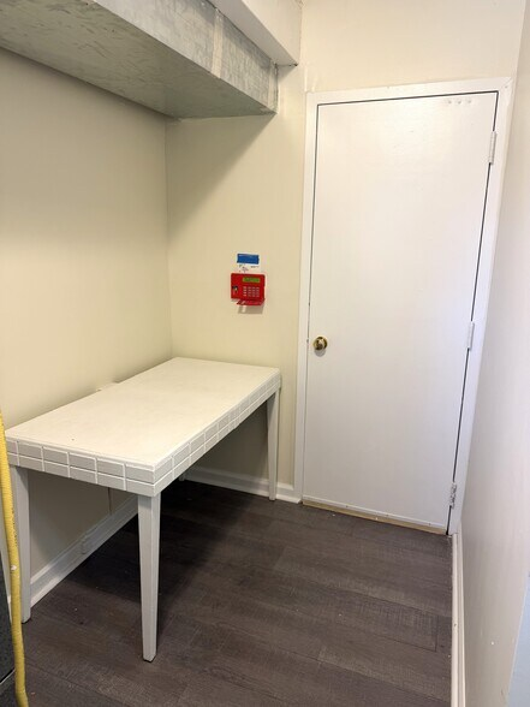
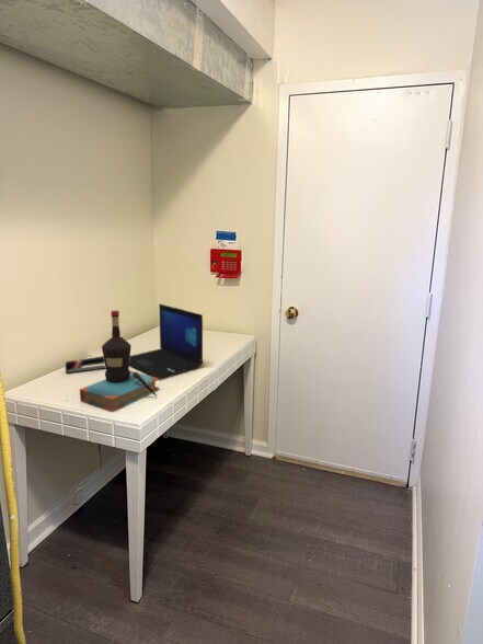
+ laptop [129,302,204,379]
+ stapler [65,355,106,375]
+ bottle [79,310,160,412]
